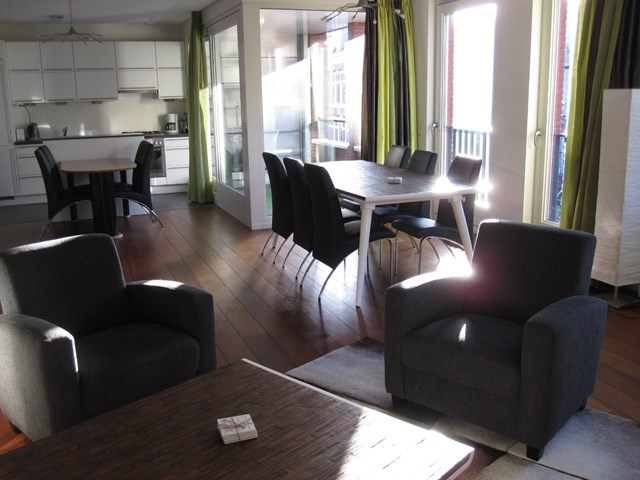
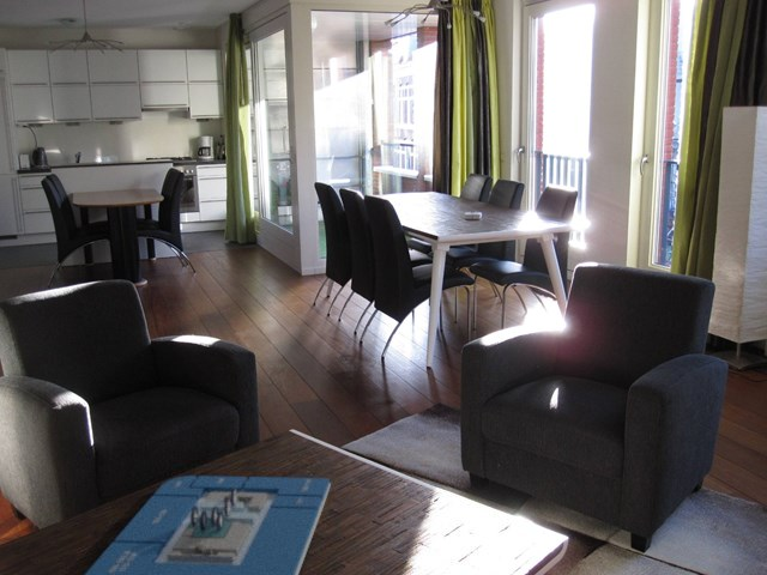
+ architectural model [84,474,332,575]
